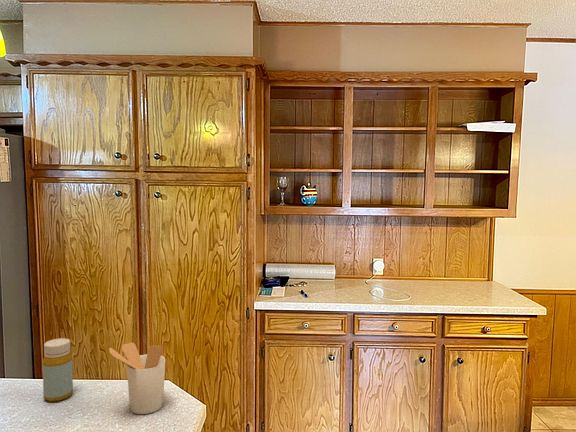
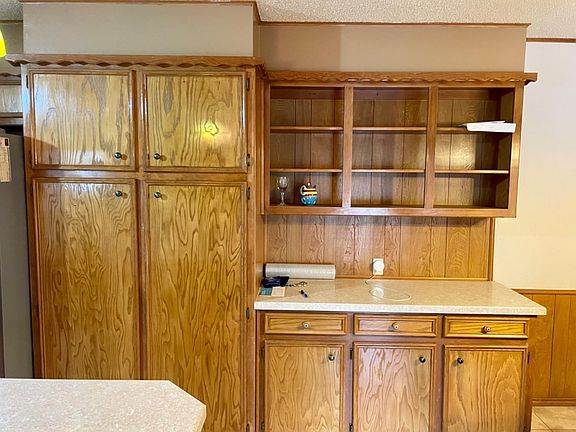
- bottle [42,337,74,402]
- utensil holder [108,342,166,415]
